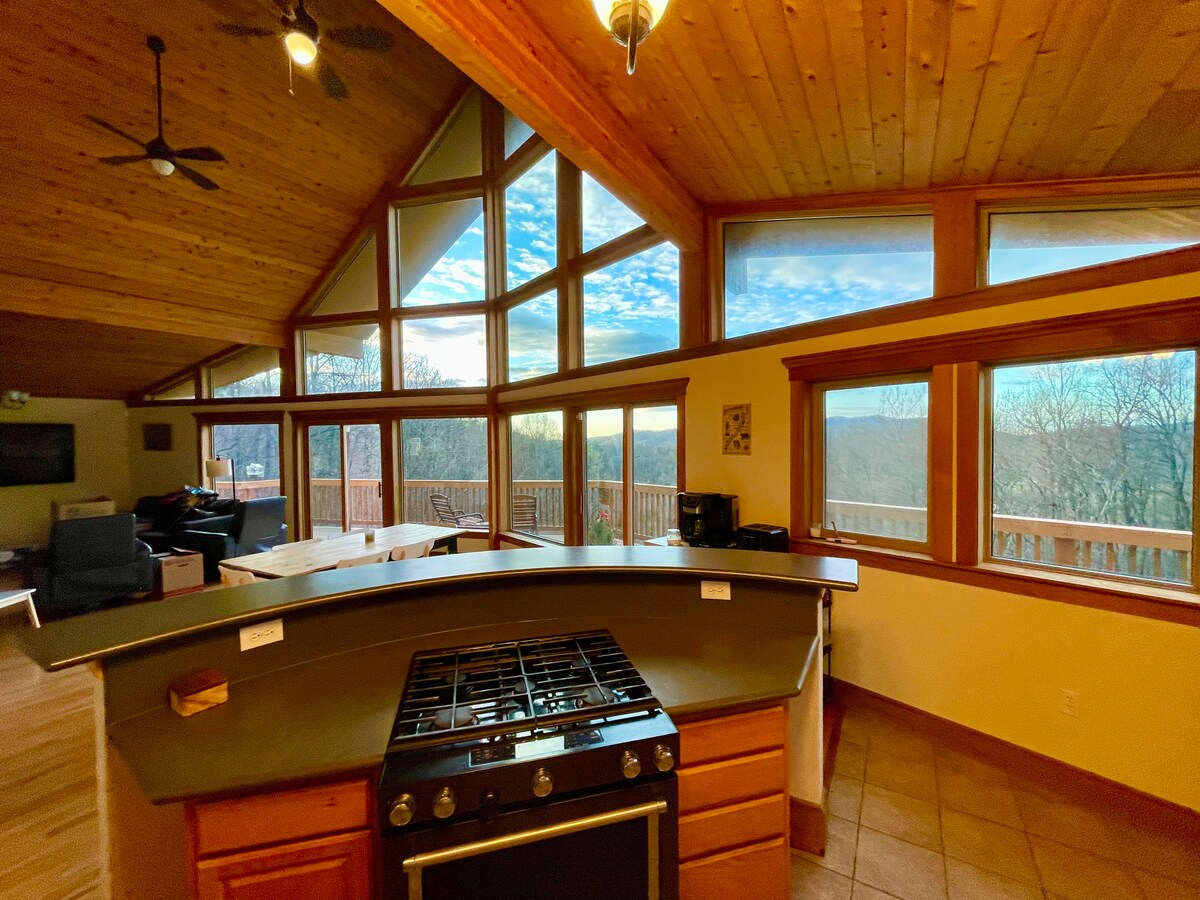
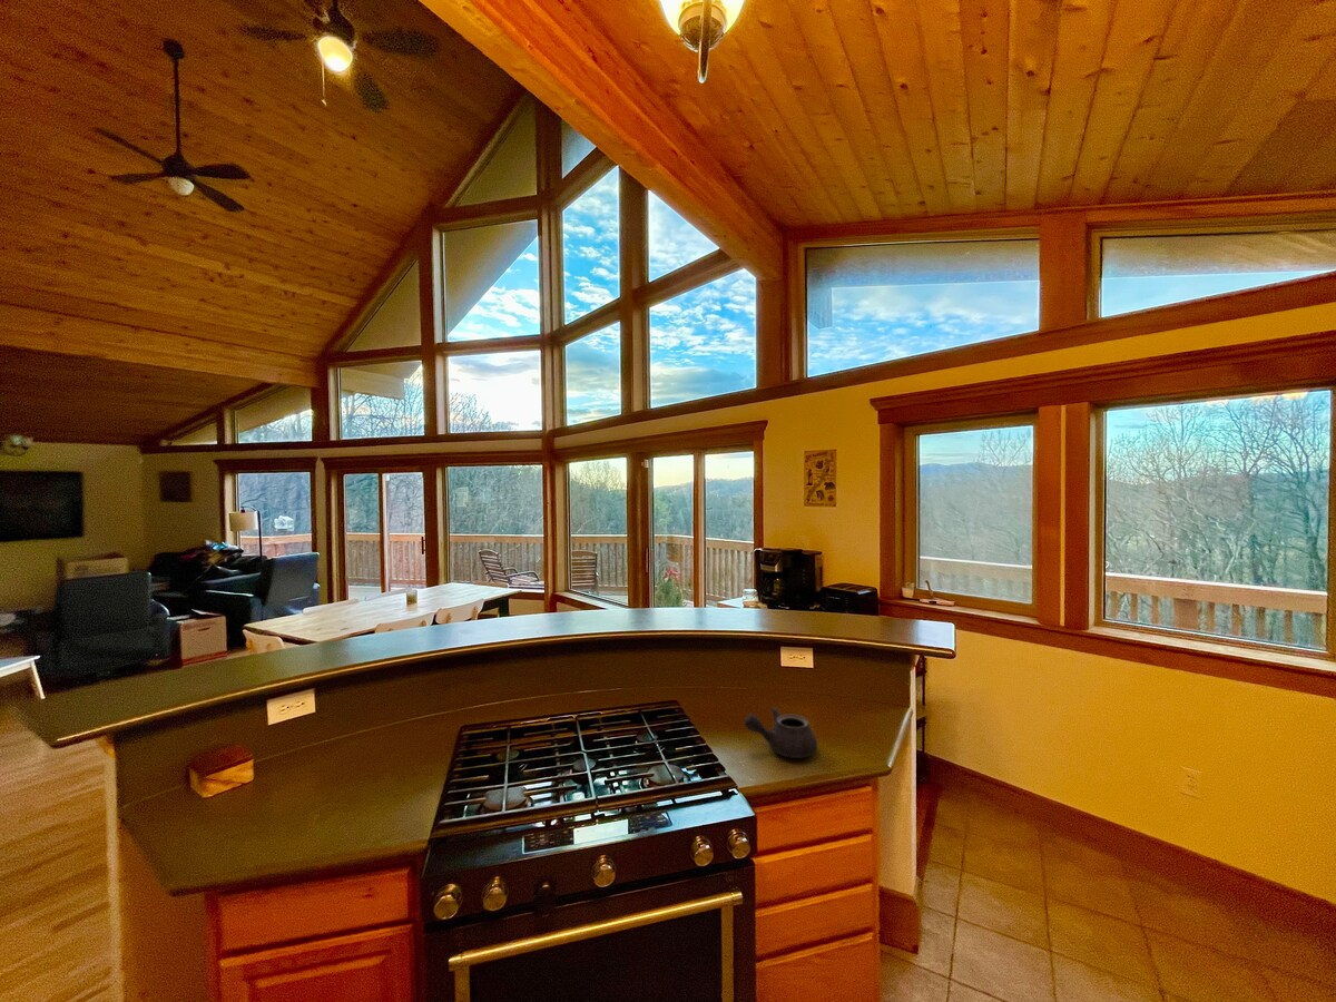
+ teapot [744,706,818,759]
